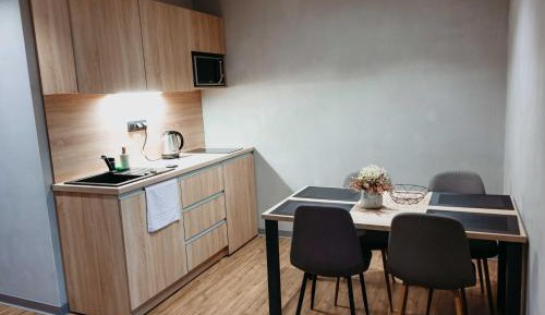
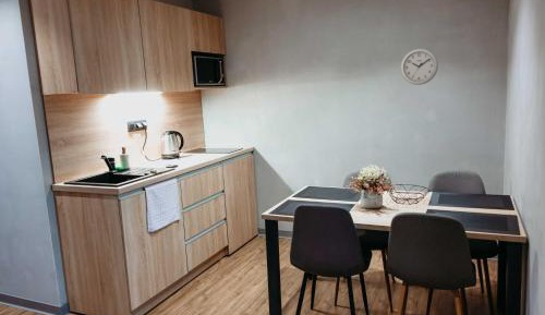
+ wall clock [399,47,439,86]
